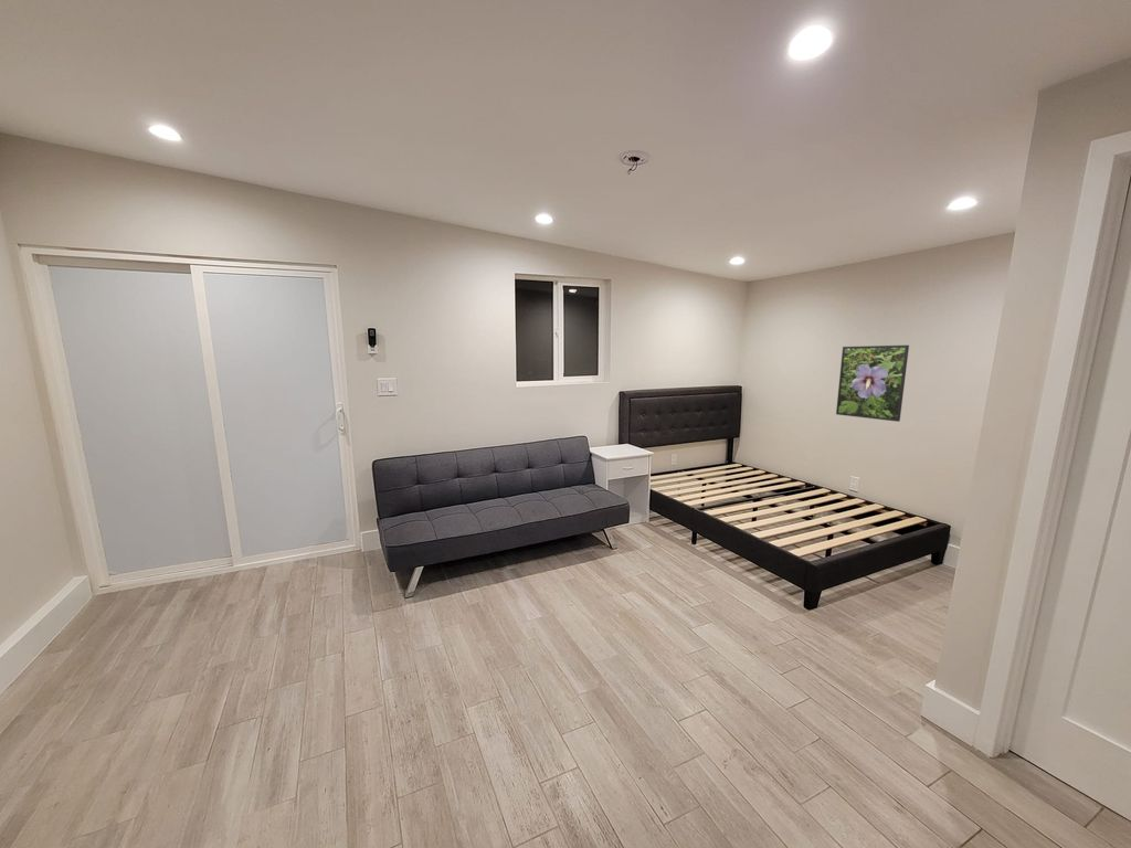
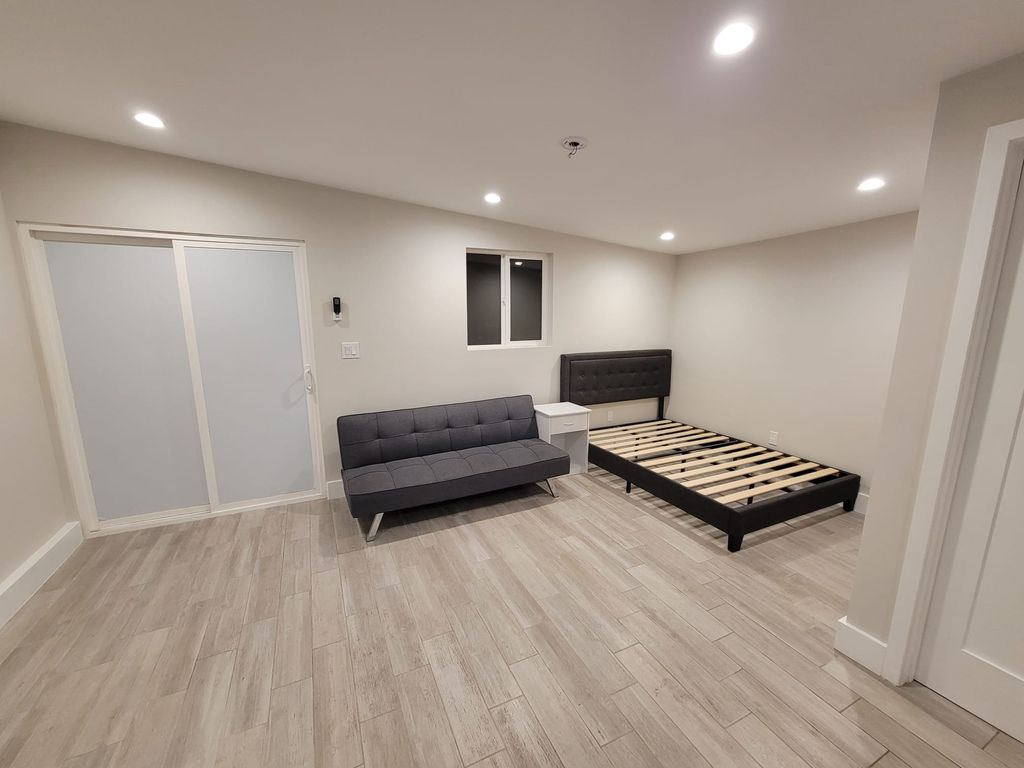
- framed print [835,344,910,423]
